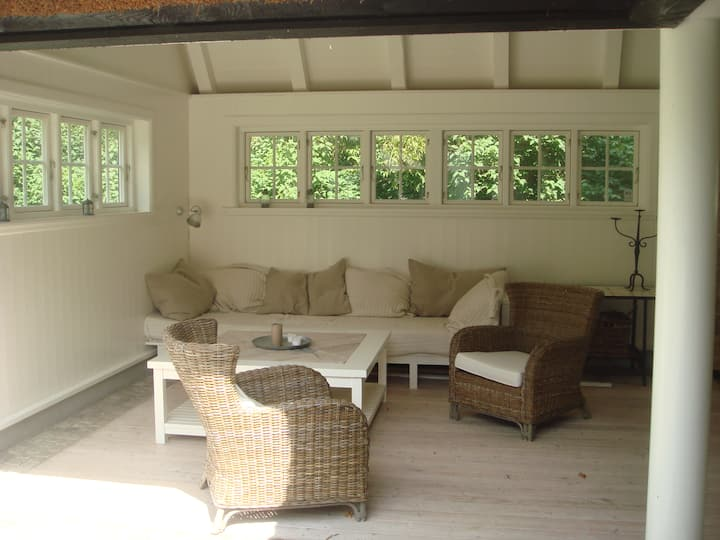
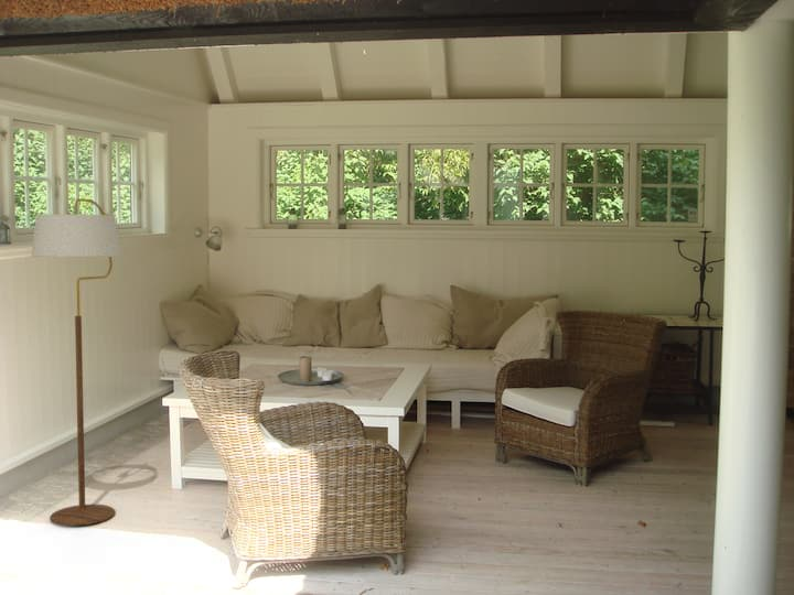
+ floor lamp [31,197,122,527]
